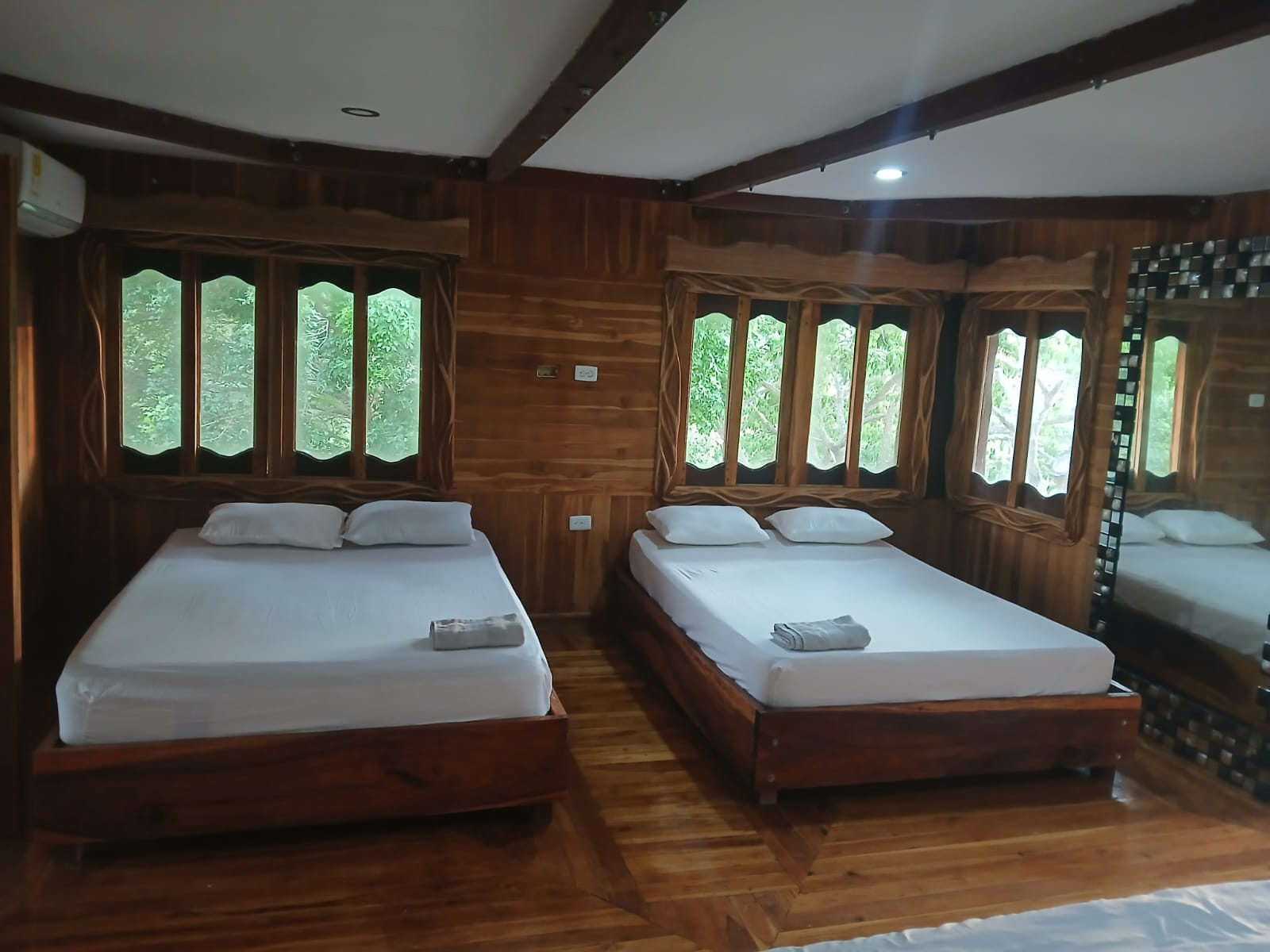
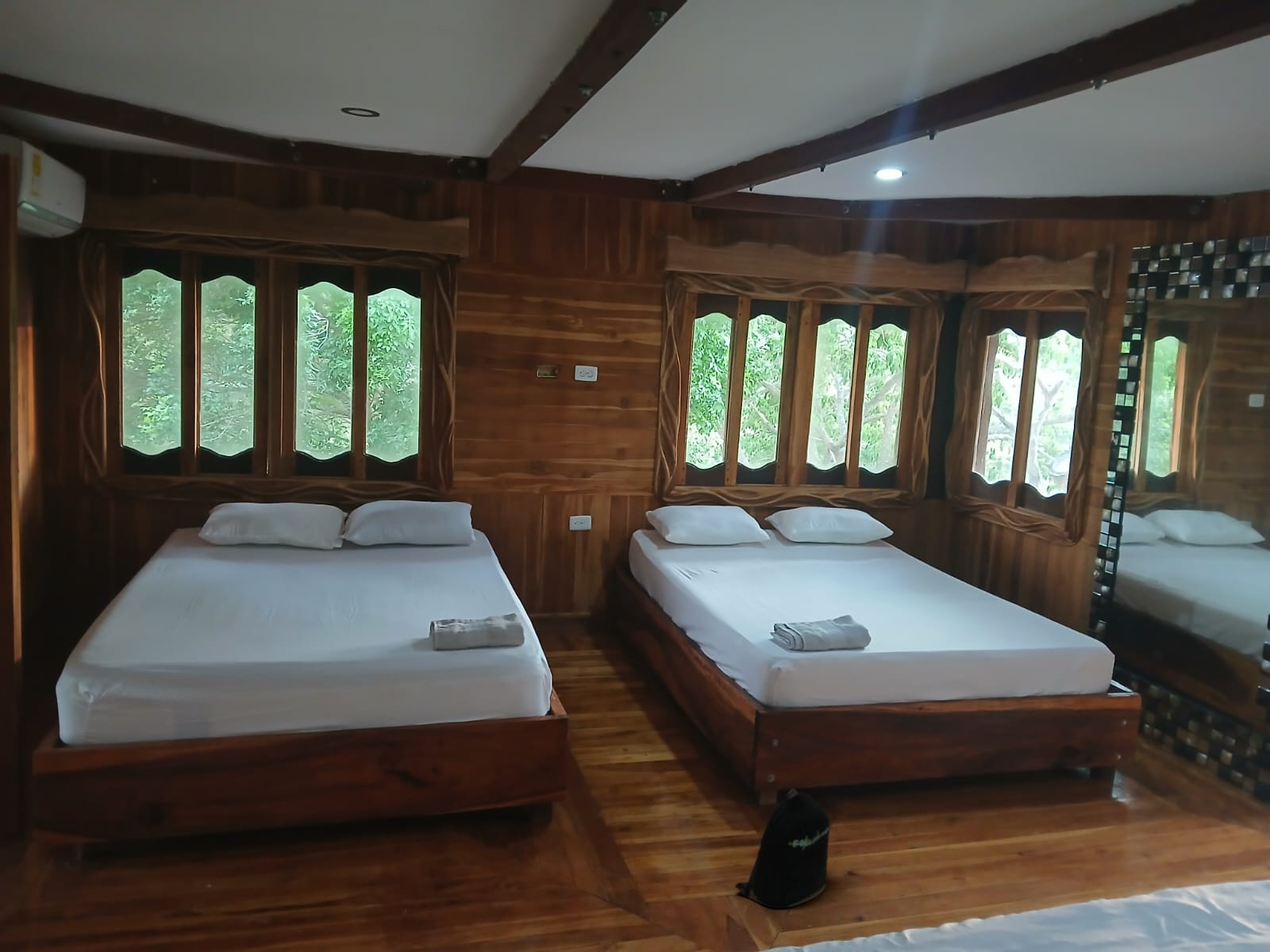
+ backpack [734,788,830,909]
